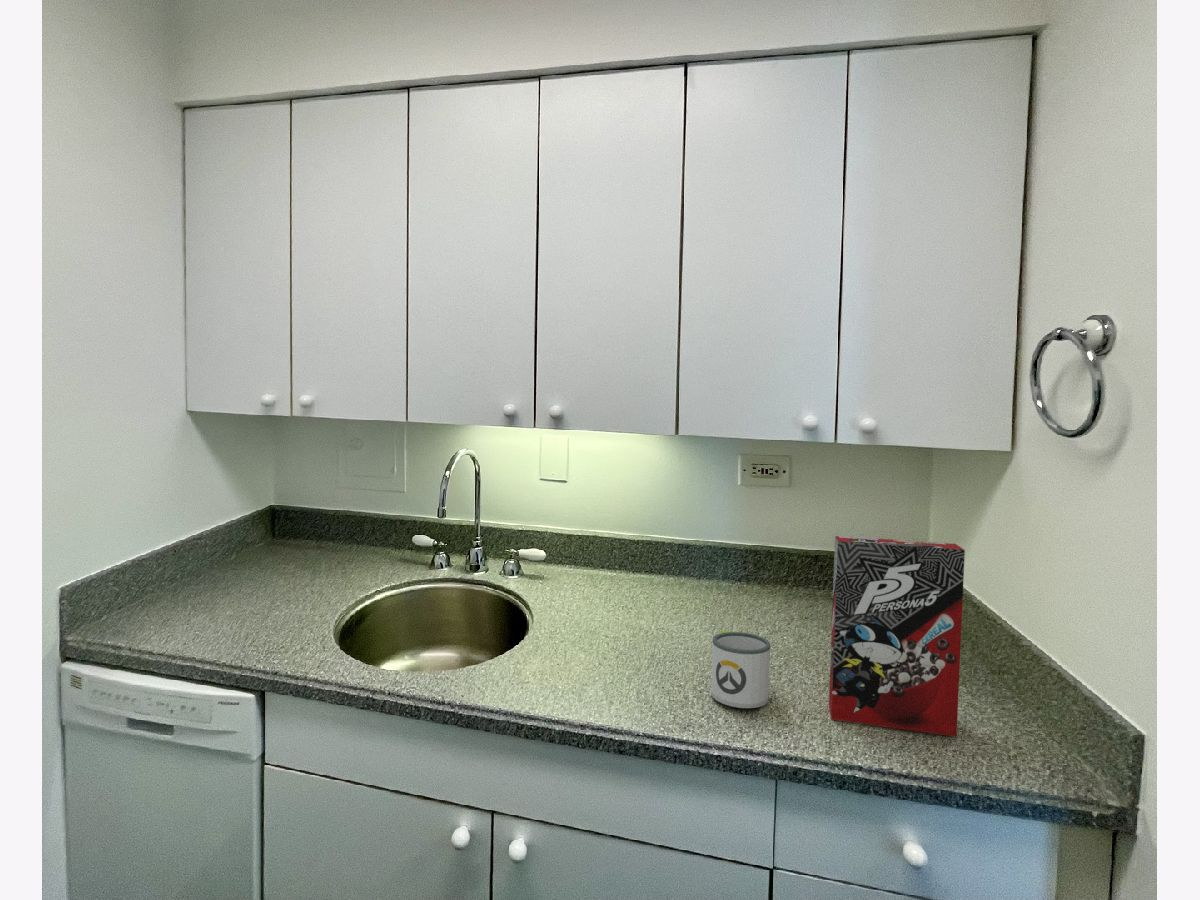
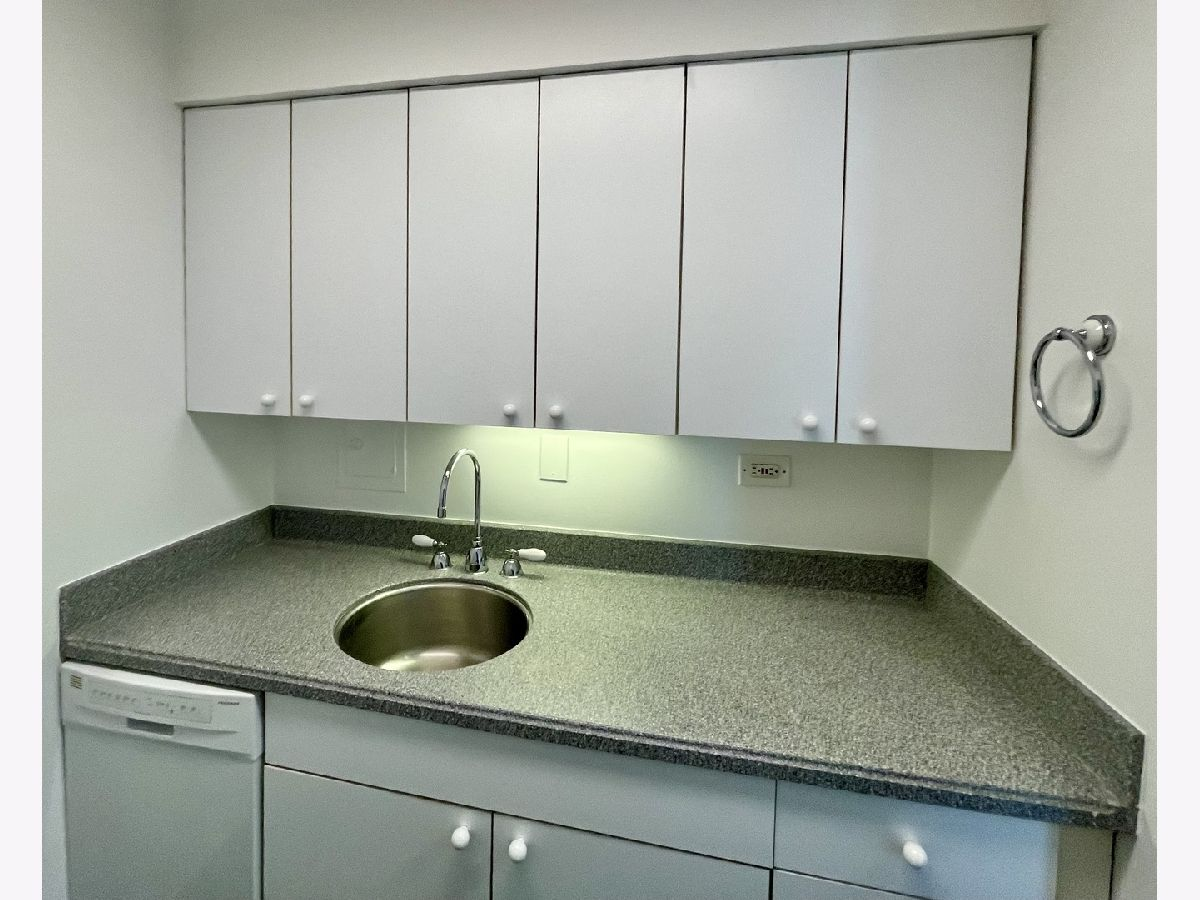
- cereal box [828,535,966,737]
- mug [710,630,771,709]
